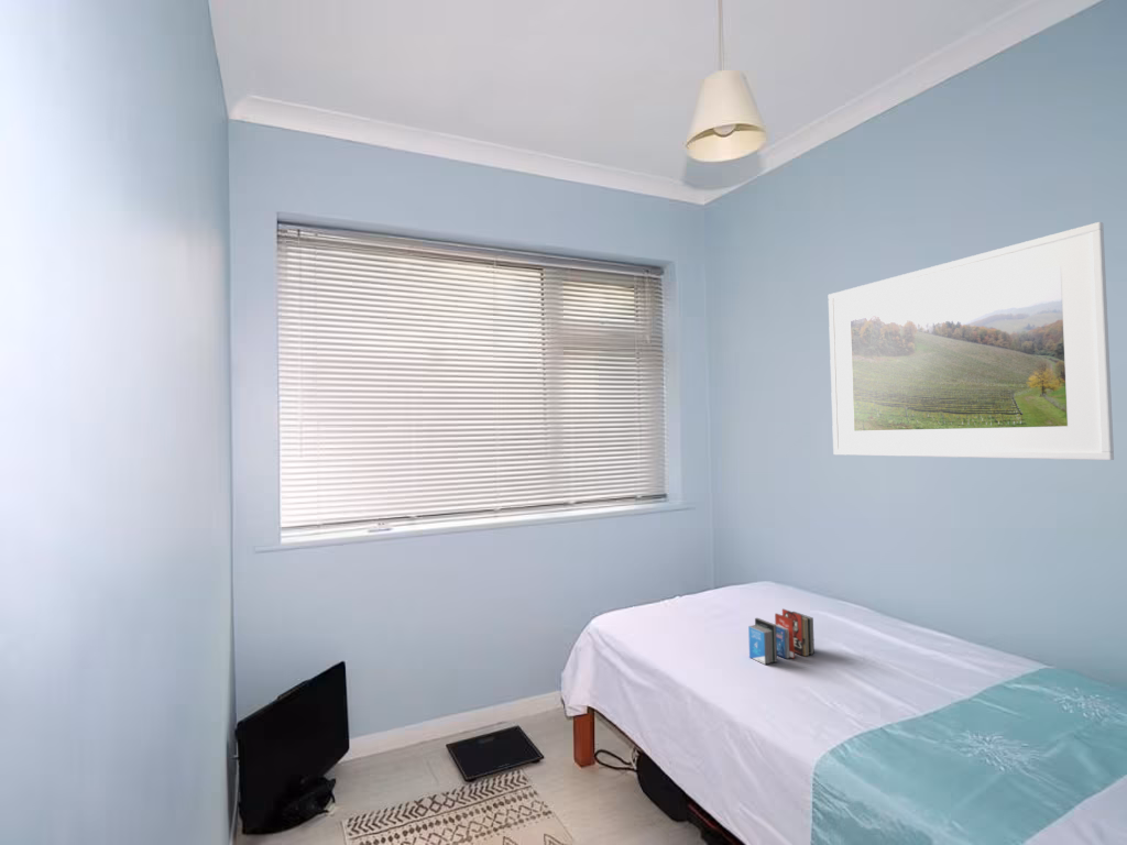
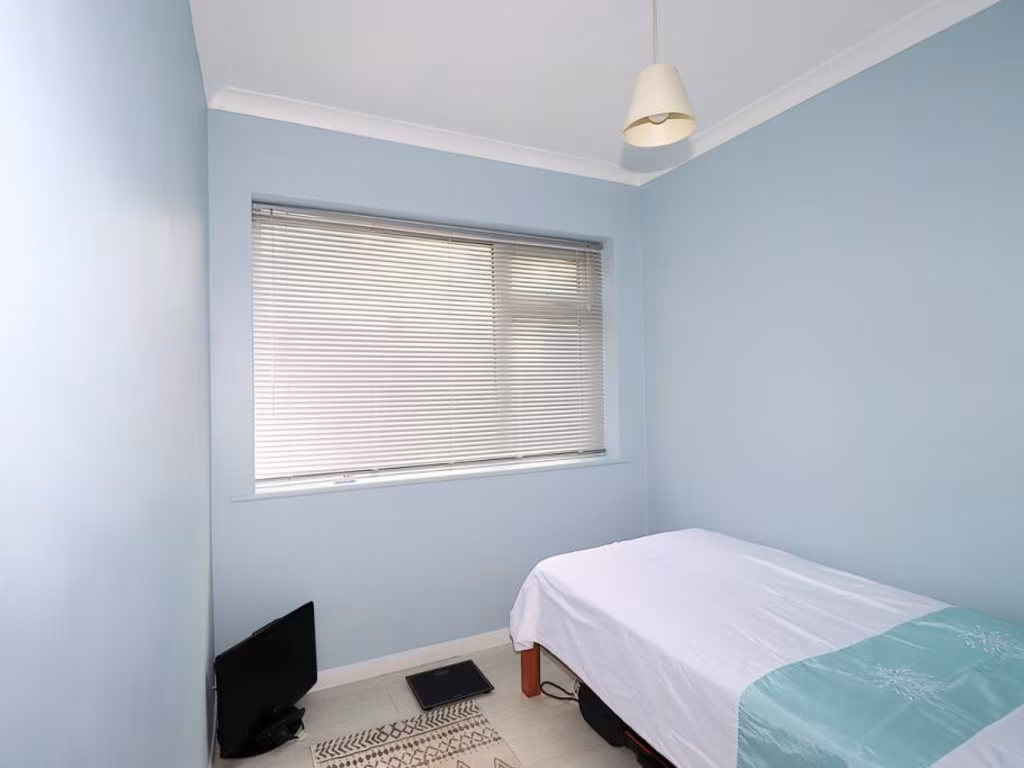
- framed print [828,221,1115,461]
- book [747,607,816,666]
